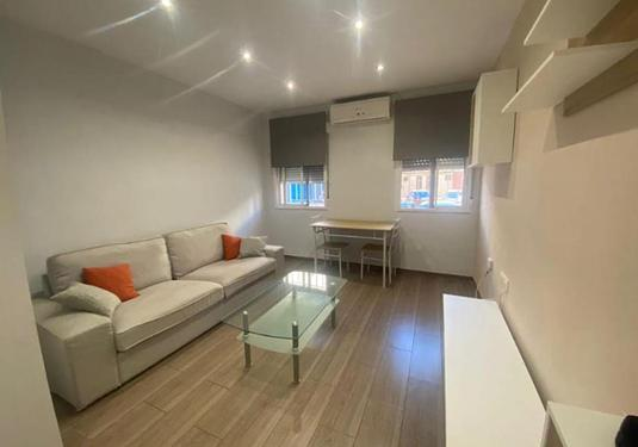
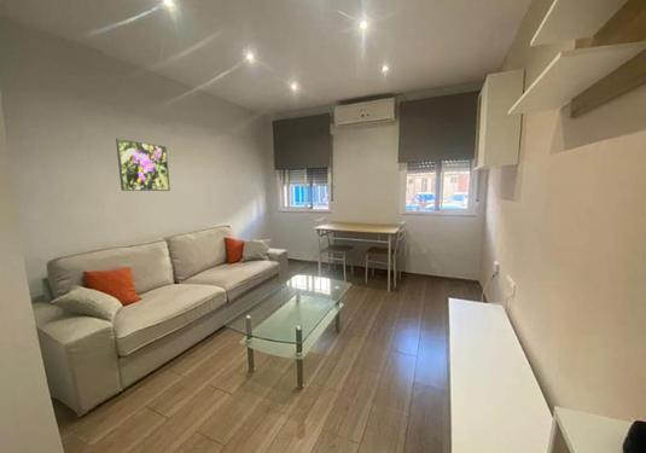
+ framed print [115,138,171,192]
